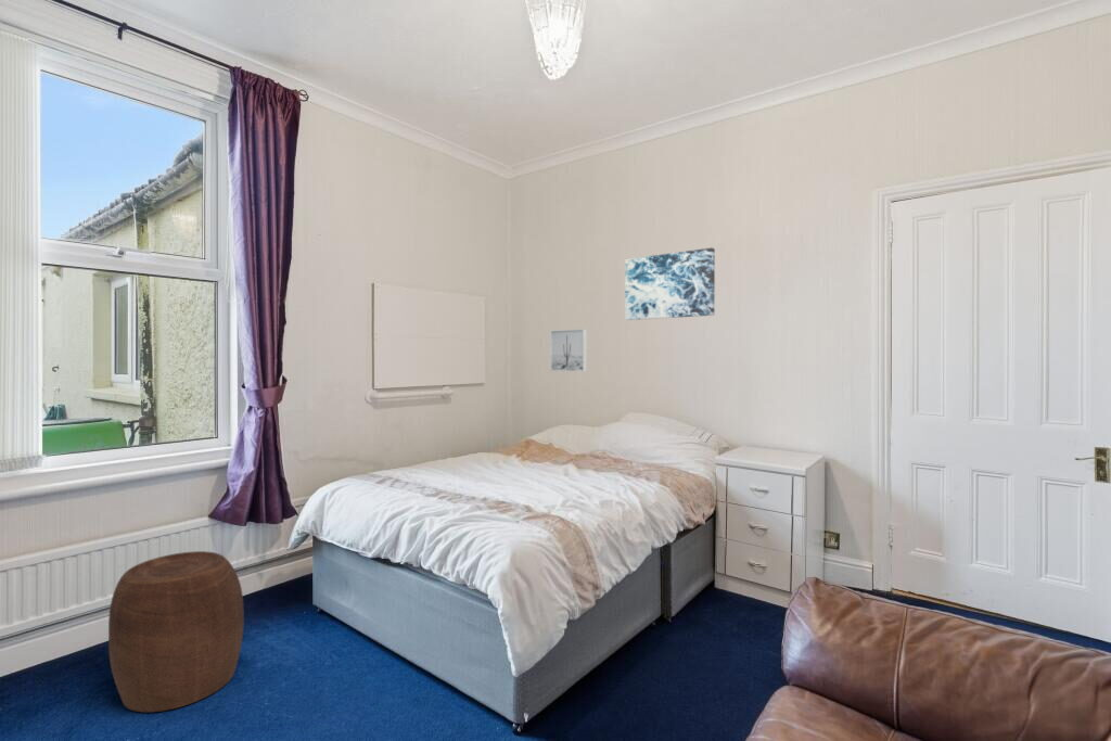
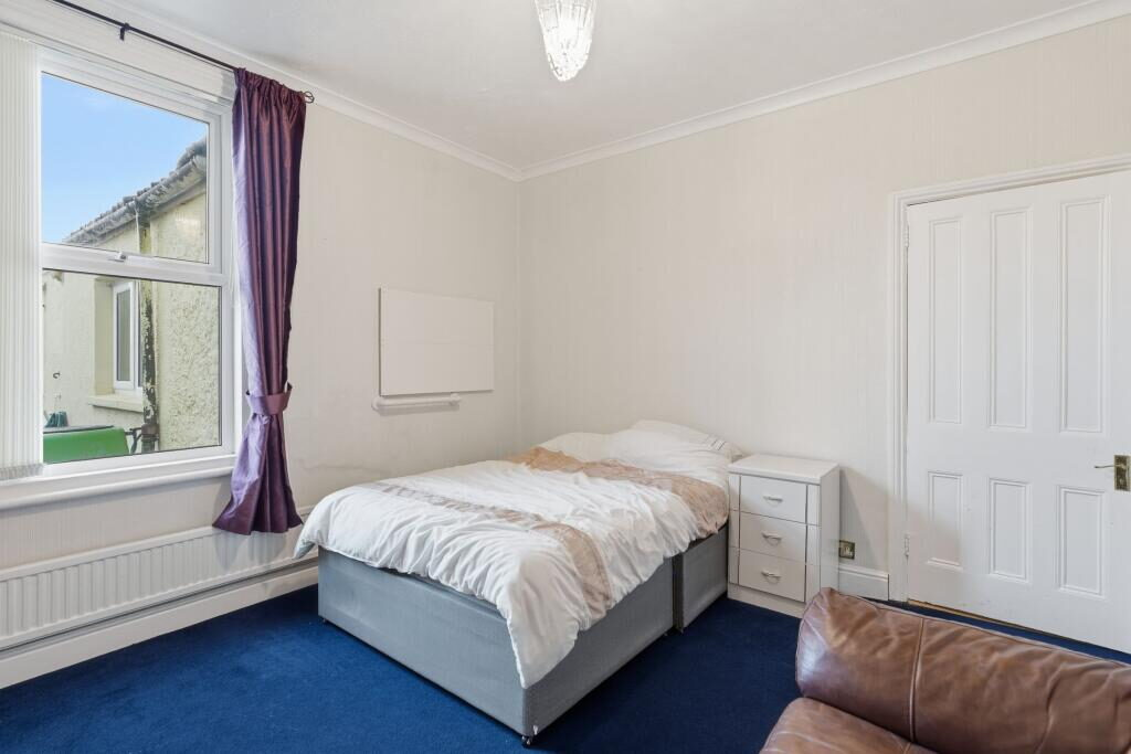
- wall art [549,328,588,373]
- stool [107,550,245,713]
- wall art [624,246,716,321]
